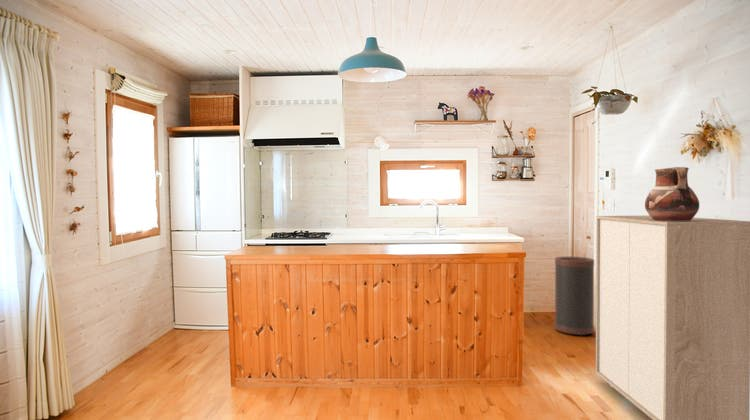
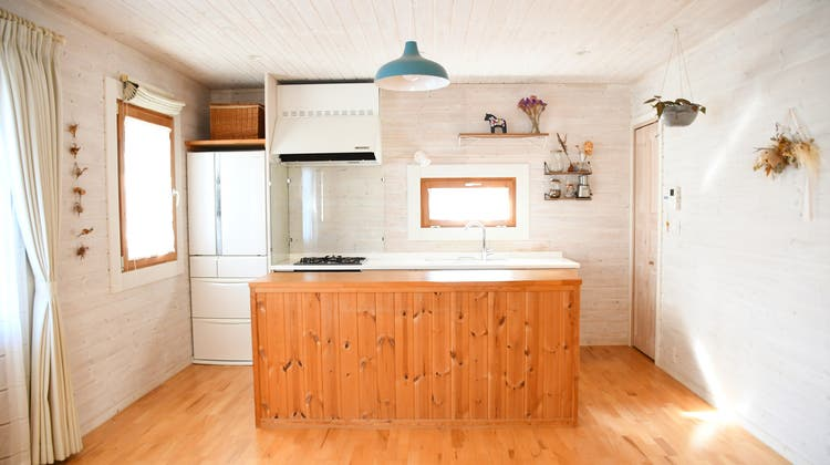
- trash can [554,255,595,337]
- storage cabinet [595,214,750,420]
- ceramic pot [644,166,700,221]
